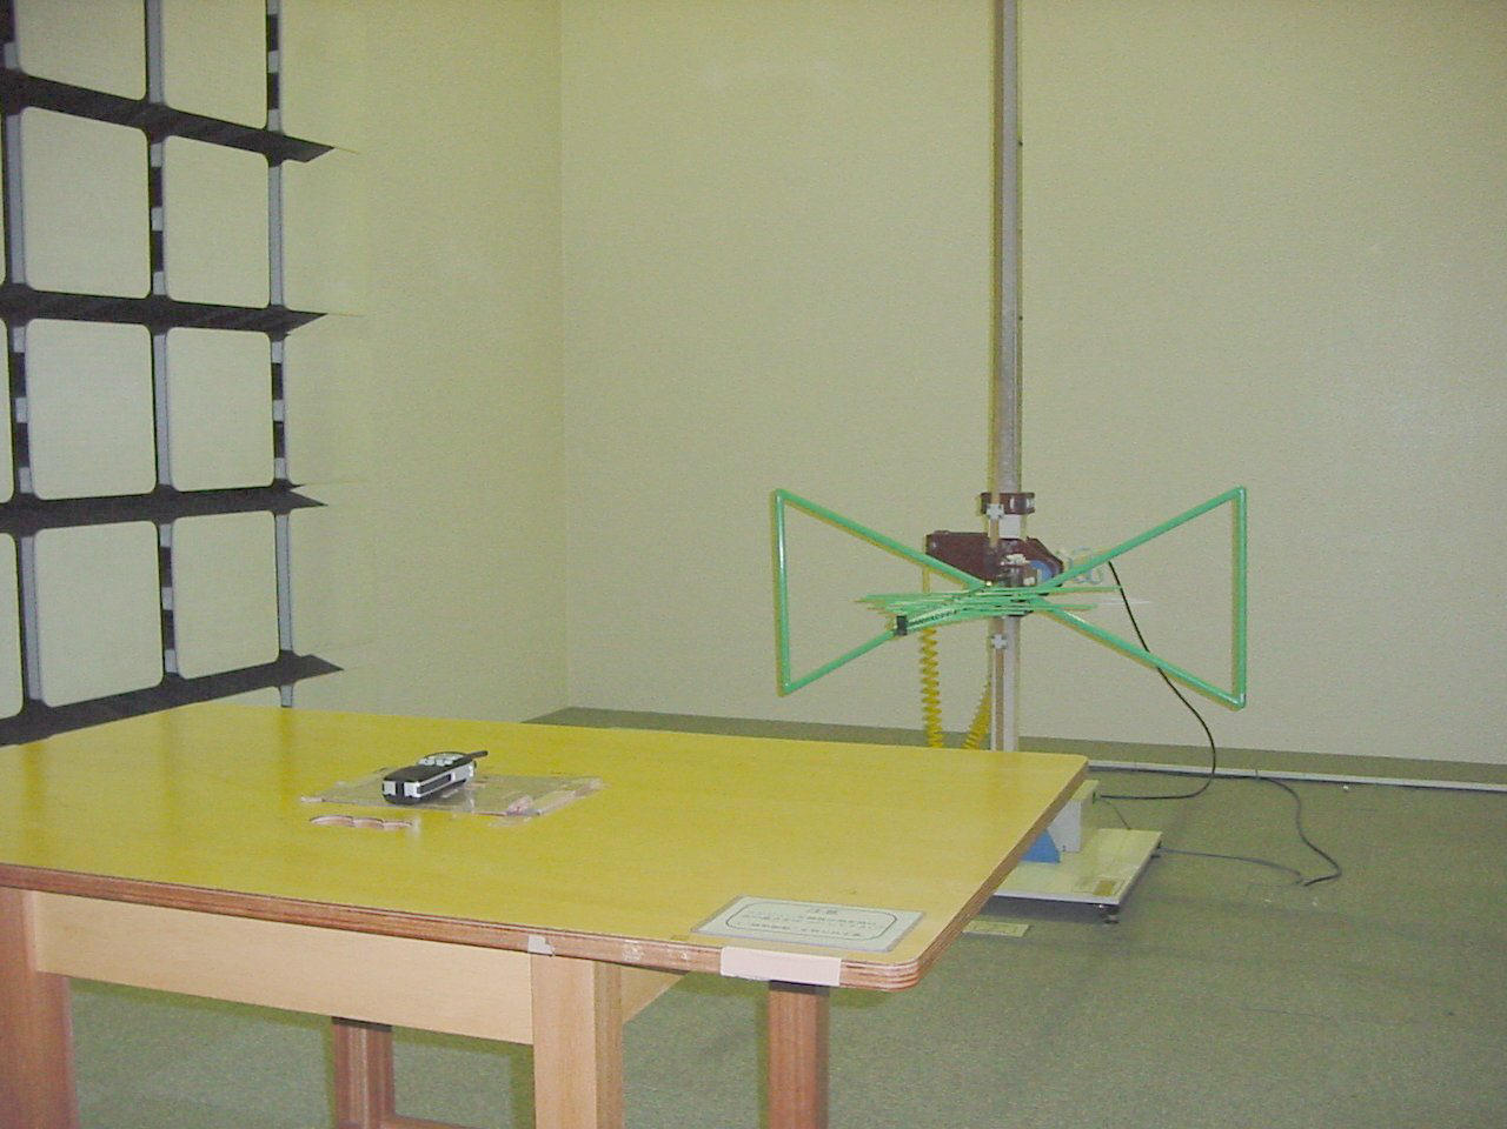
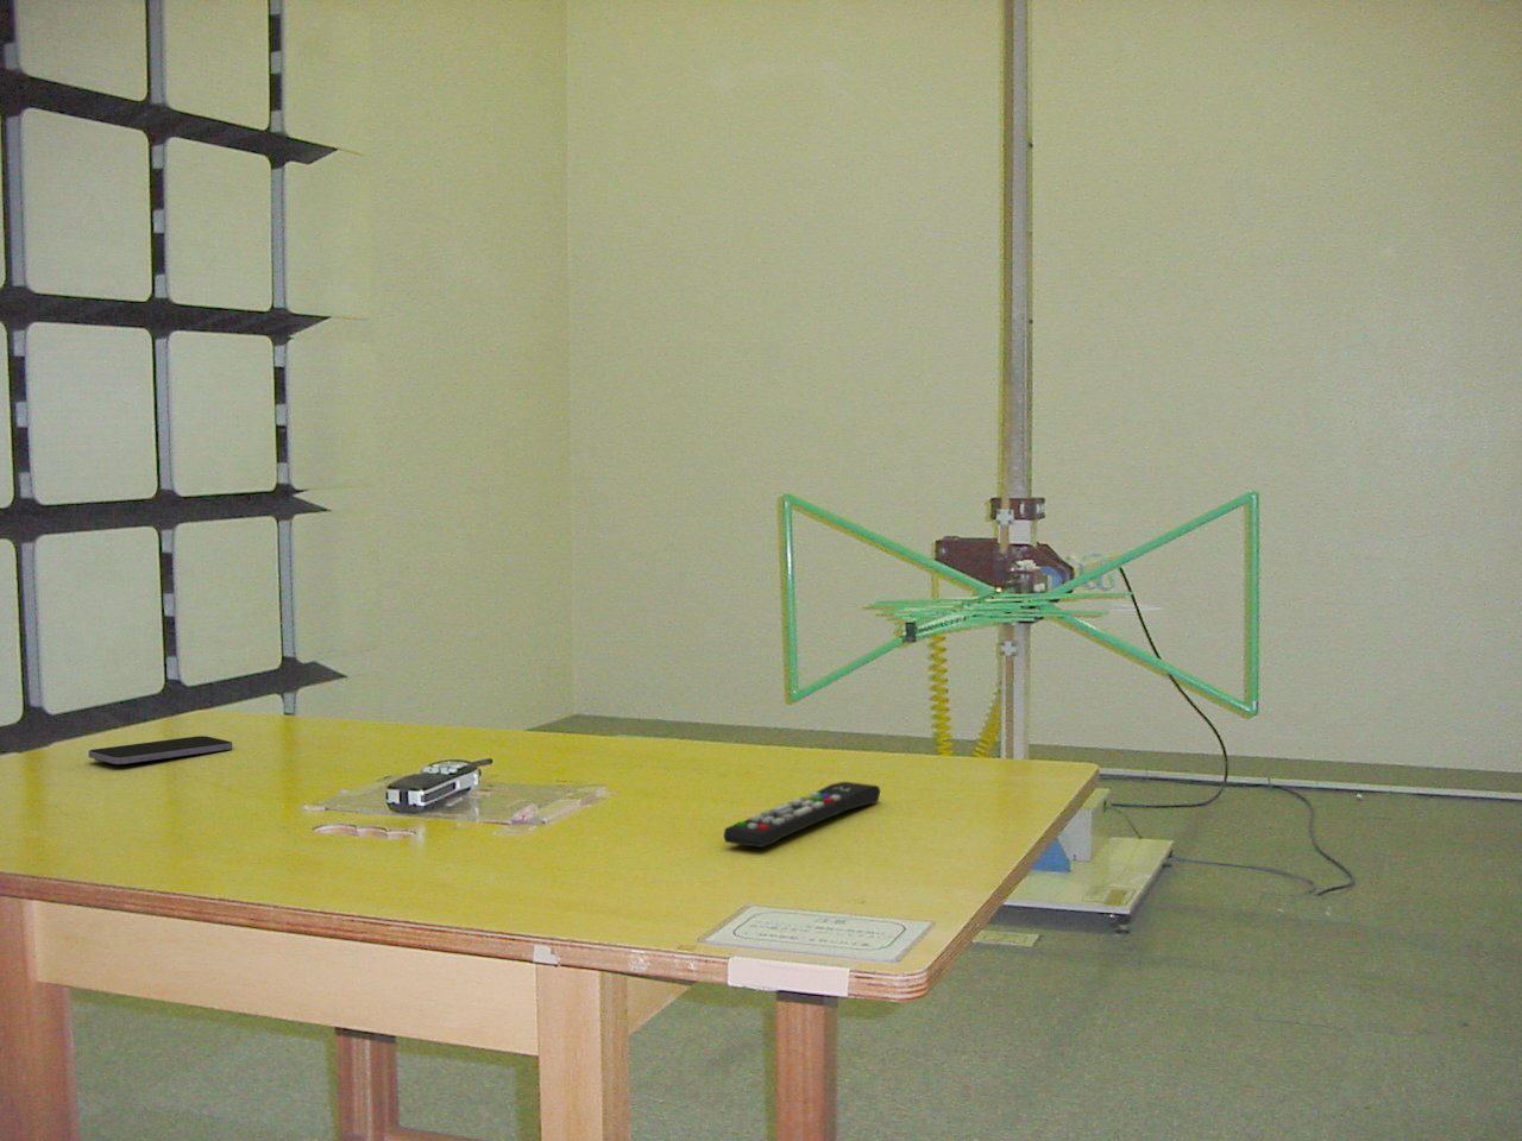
+ remote control [721,781,881,849]
+ smartphone [87,735,232,766]
